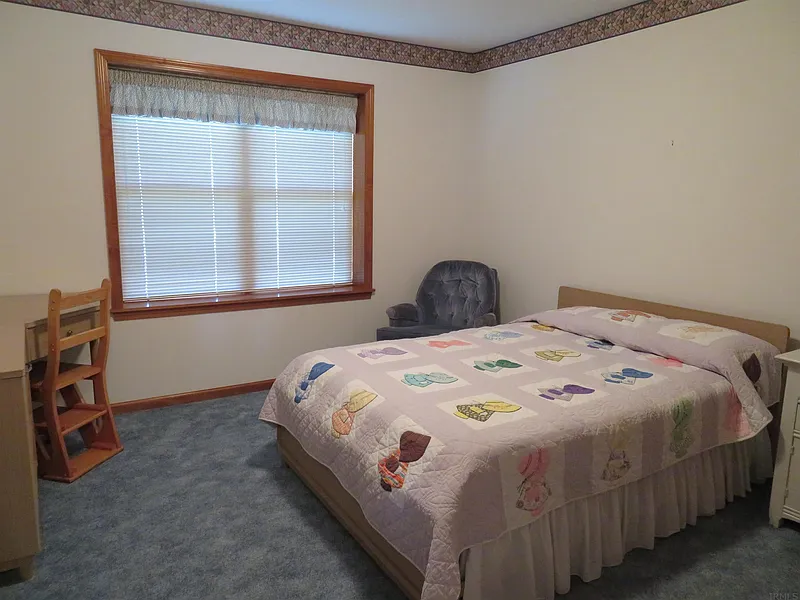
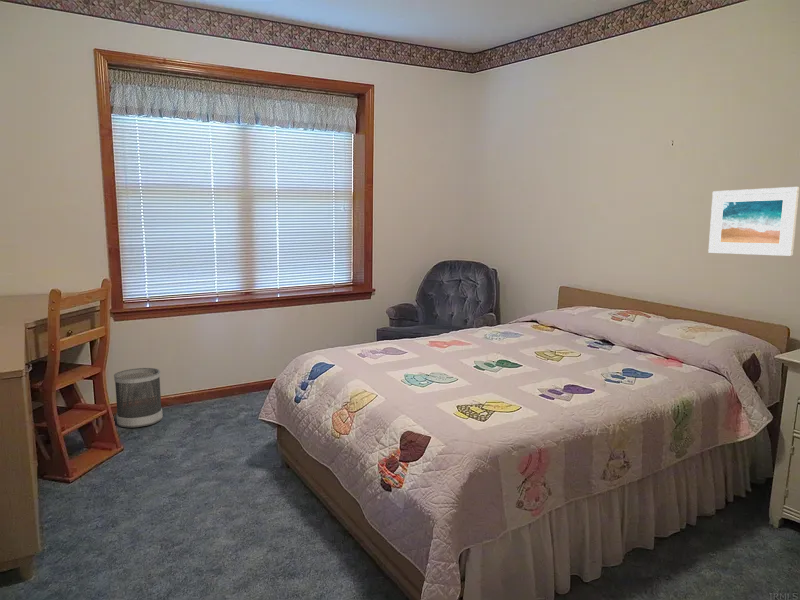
+ wastebasket [113,367,164,429]
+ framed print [707,186,800,257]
